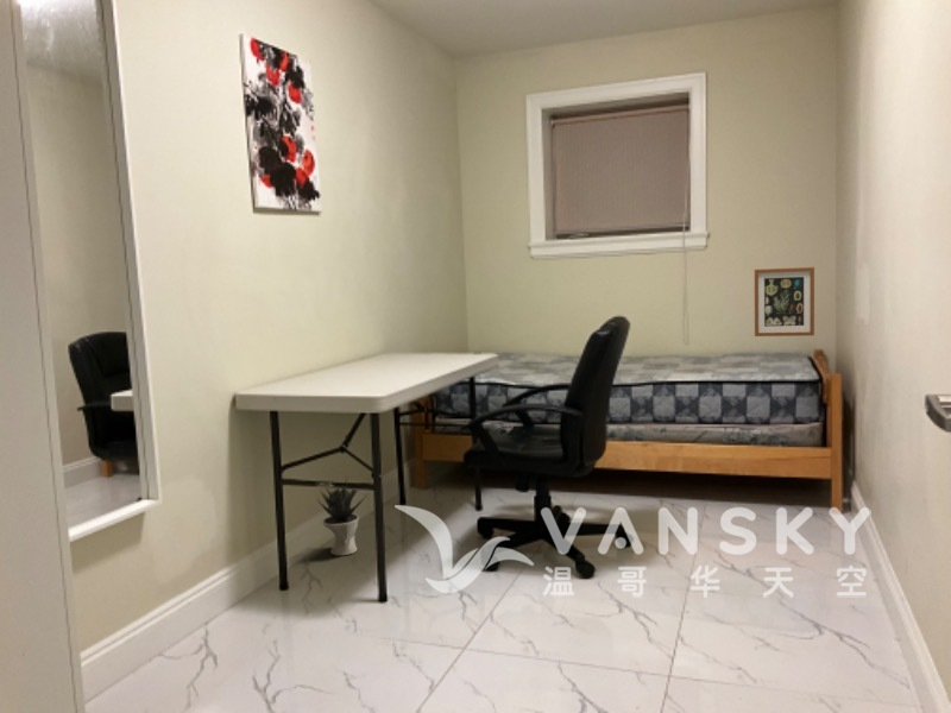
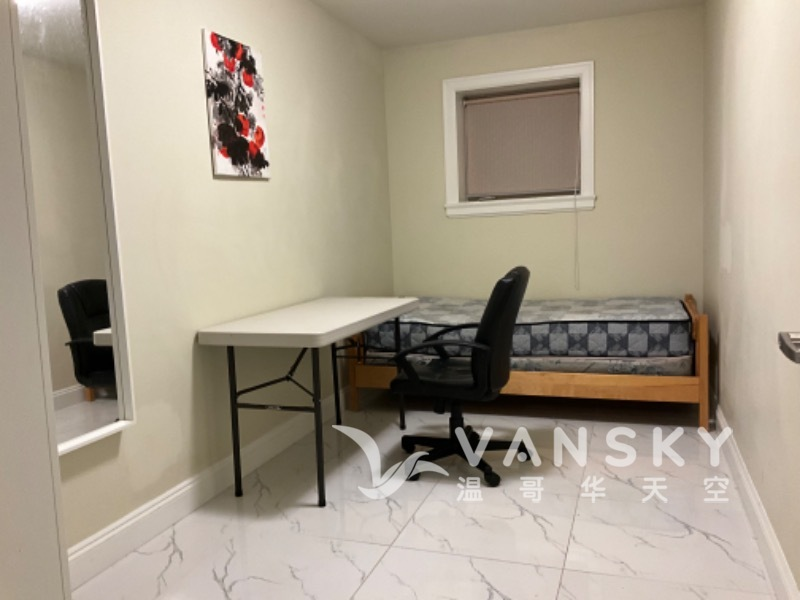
- potted plant [316,474,369,556]
- wall art [754,266,815,337]
